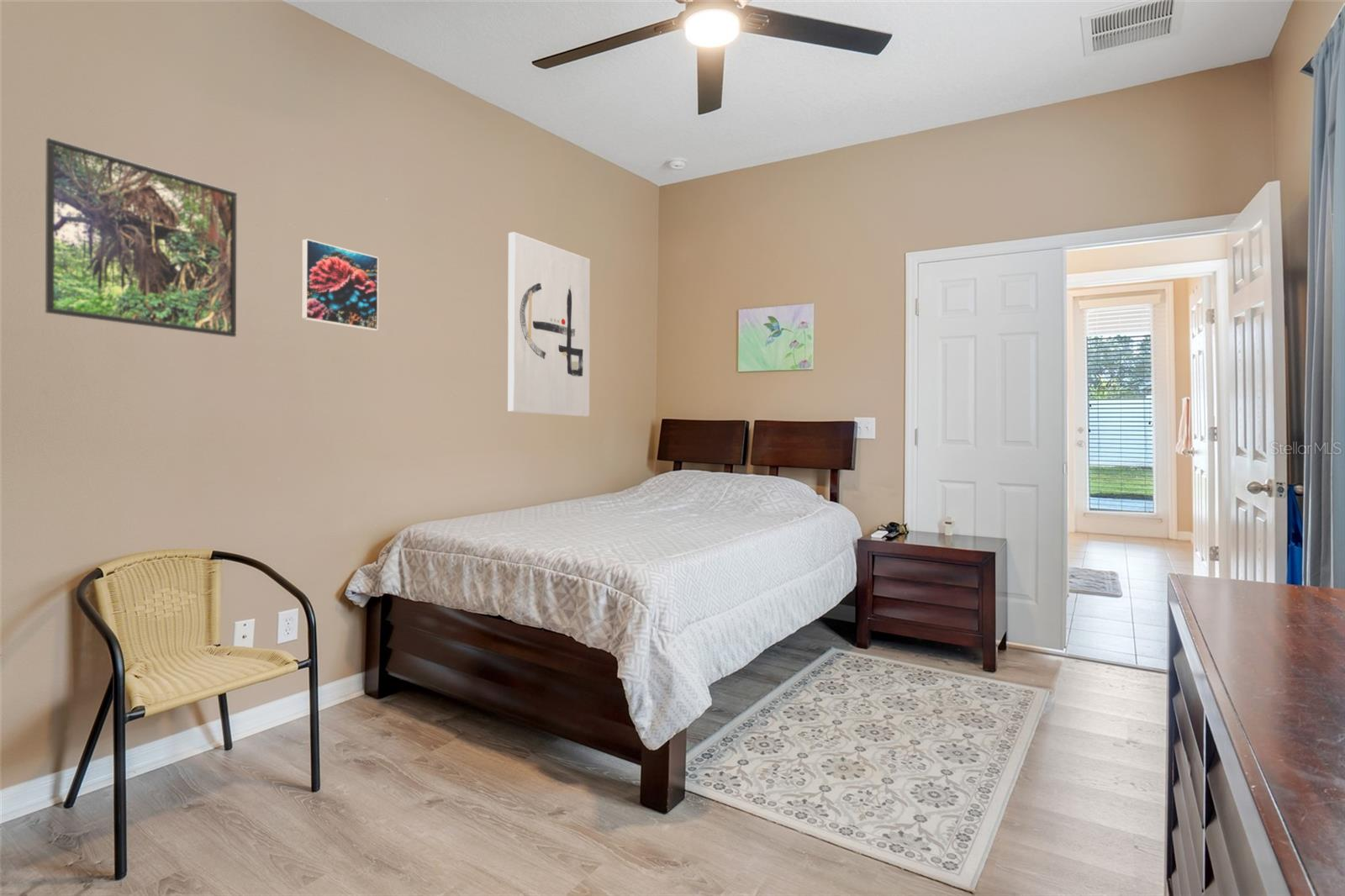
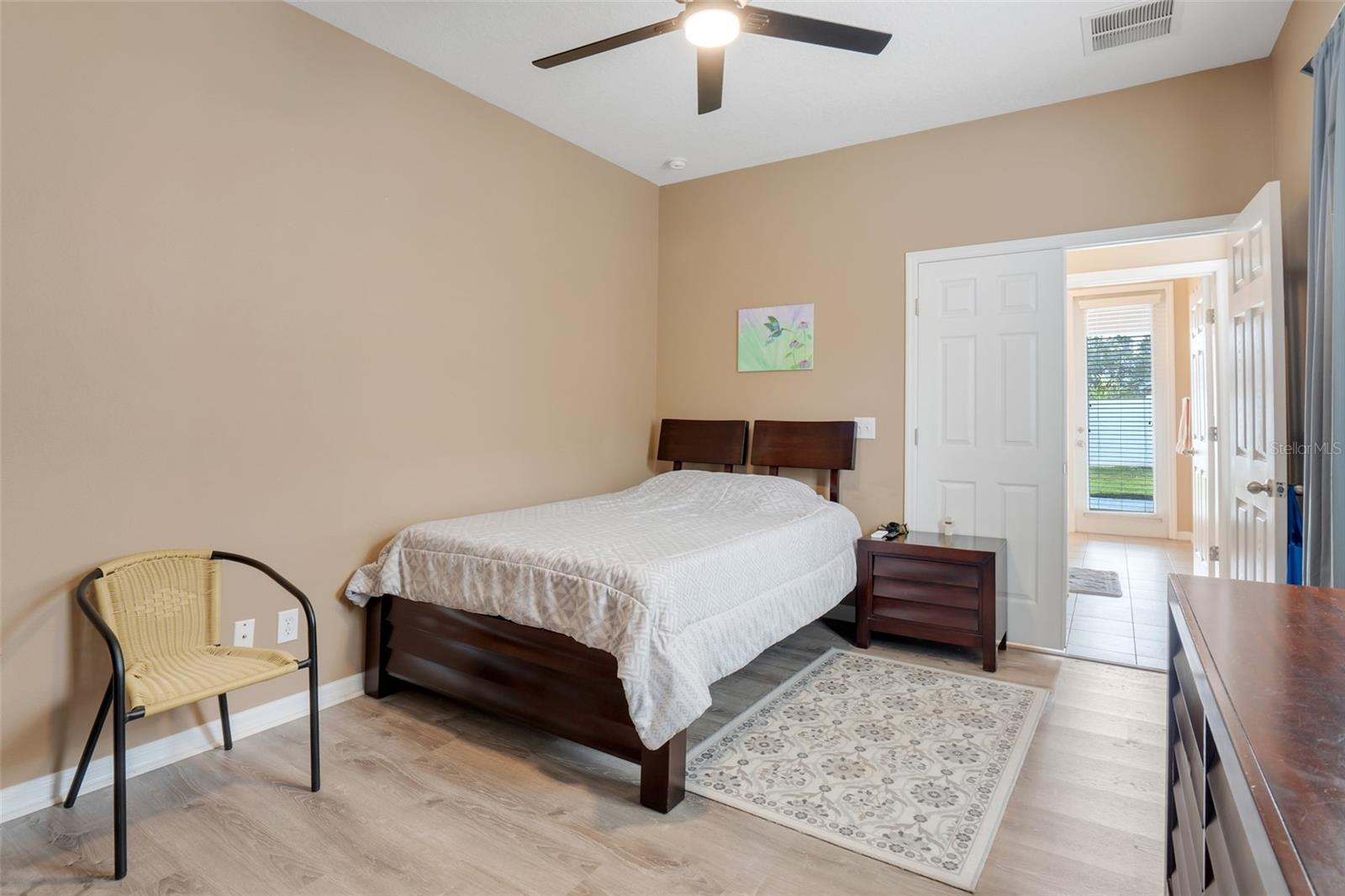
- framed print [301,238,379,332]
- wall art [507,231,591,417]
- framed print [45,137,238,338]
